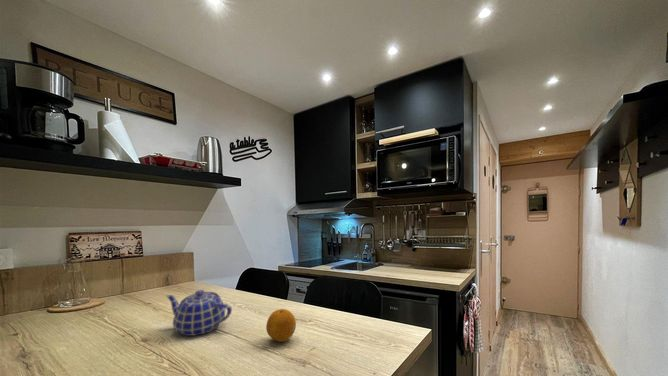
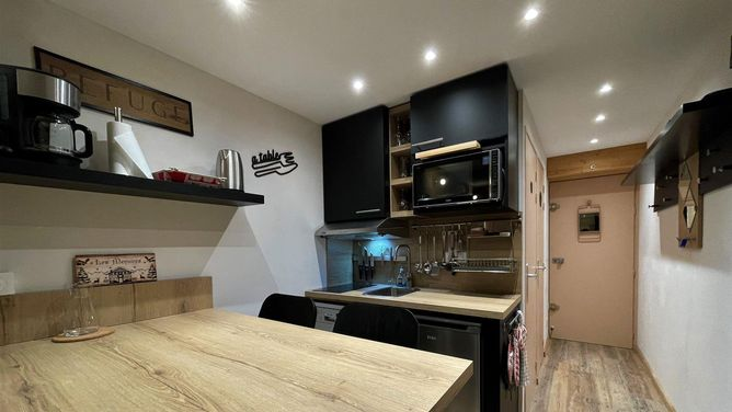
- fruit [265,308,297,343]
- teapot [165,289,233,337]
